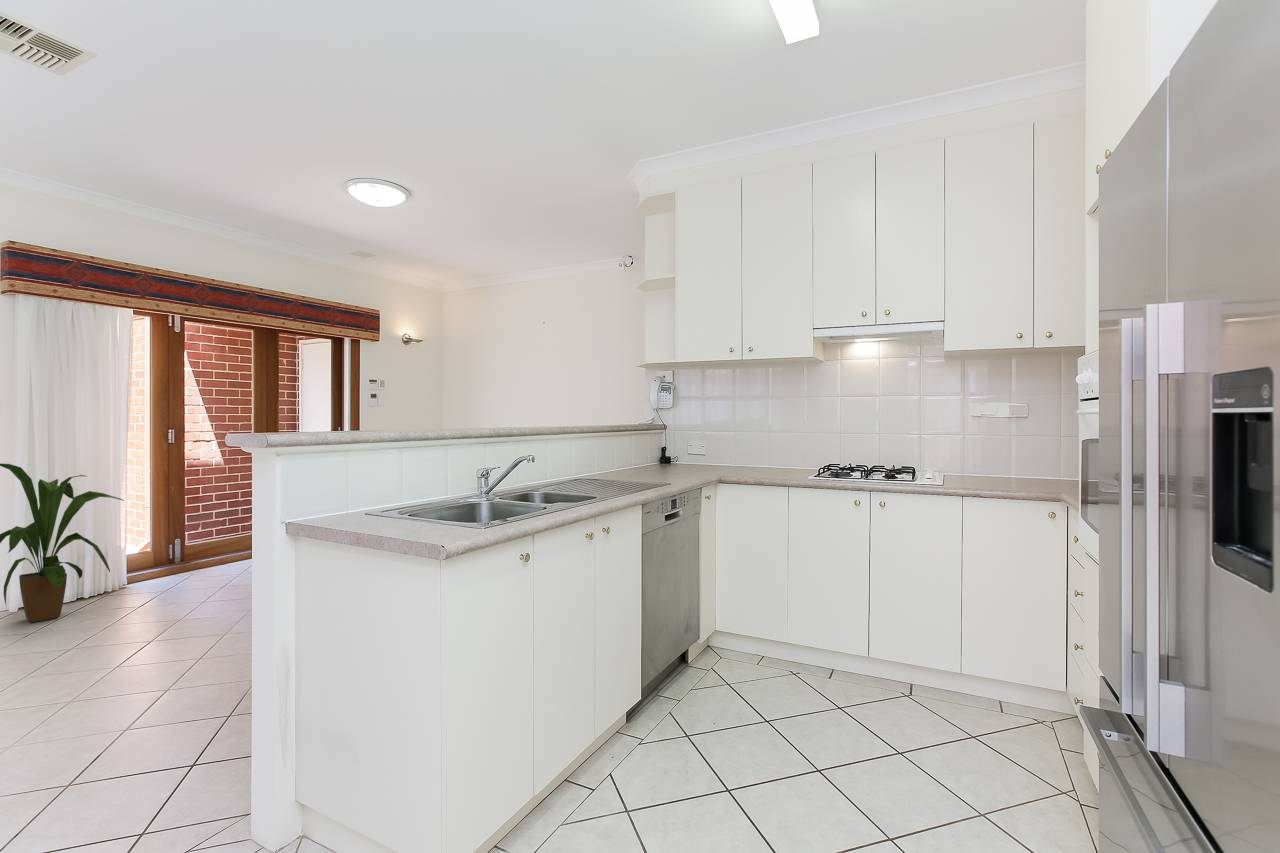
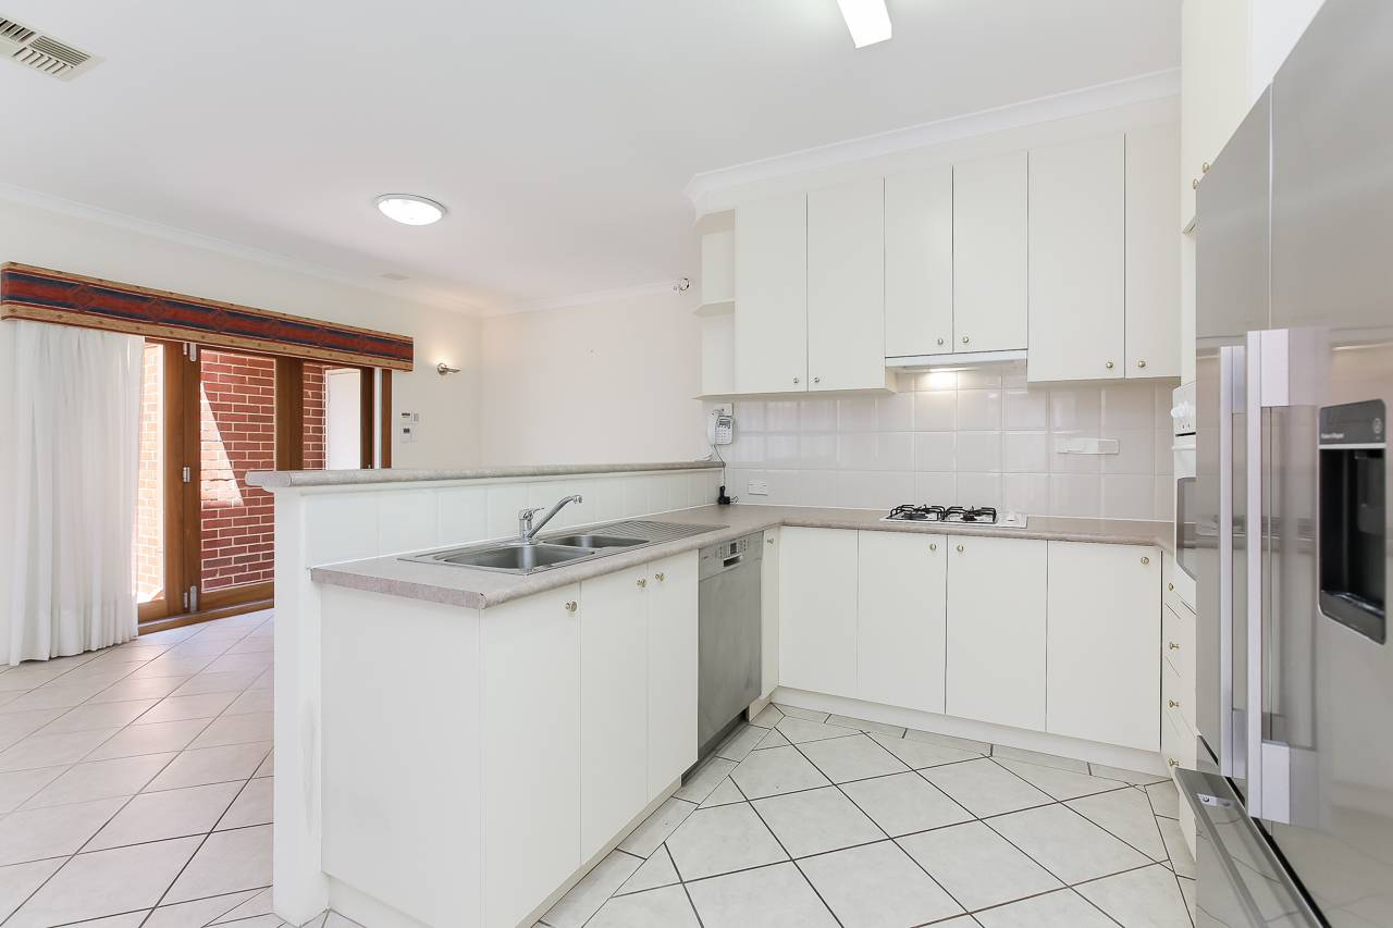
- house plant [0,462,125,624]
